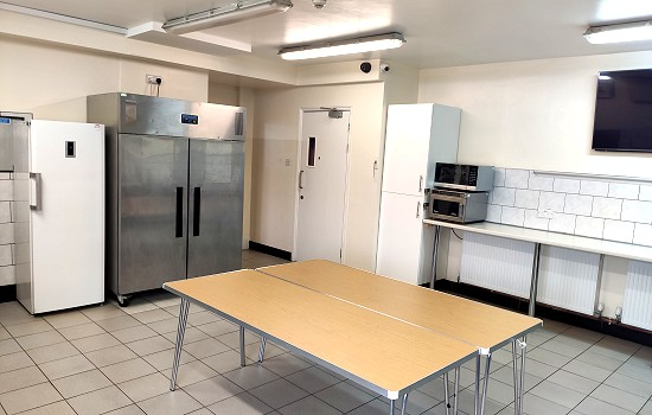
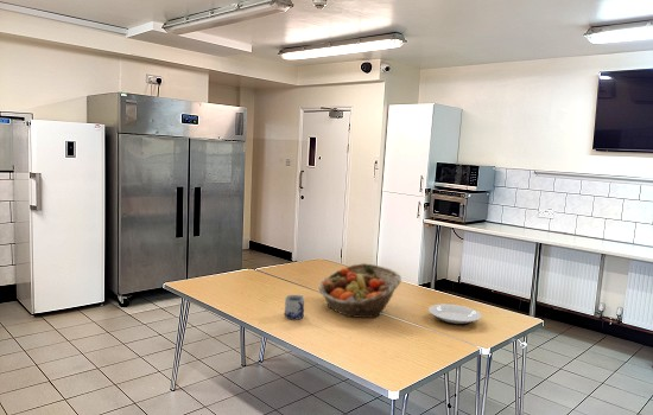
+ mug [284,294,305,320]
+ fruit basket [318,262,402,319]
+ plate [427,304,482,326]
